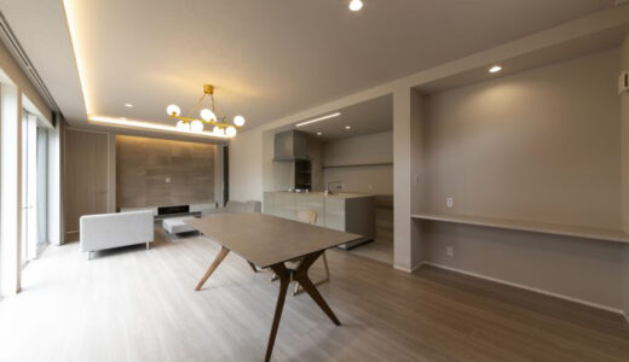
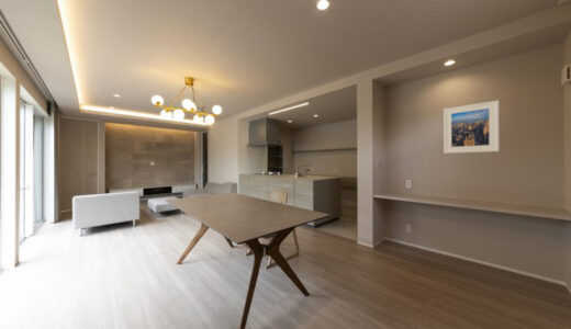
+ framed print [443,99,500,155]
